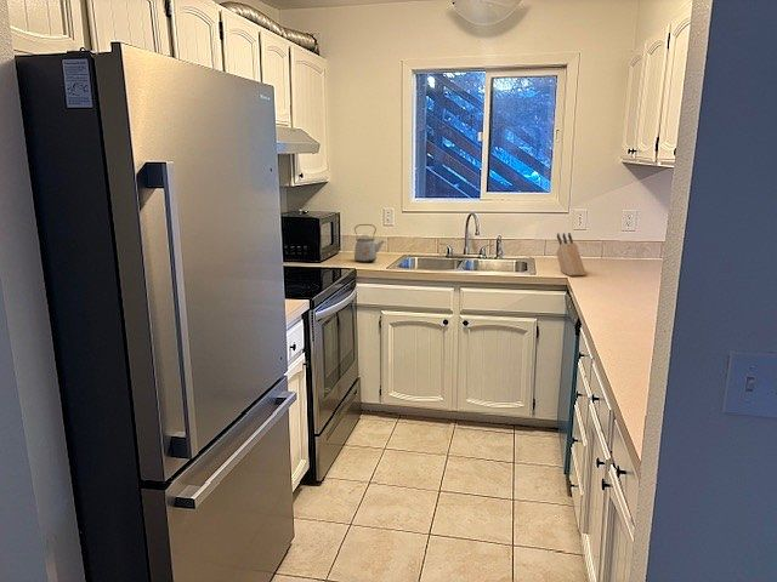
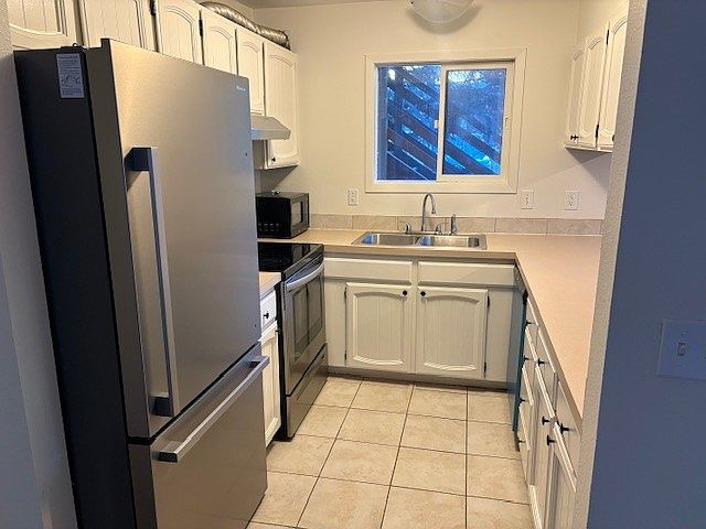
- knife block [555,232,588,276]
- kettle [353,223,386,264]
